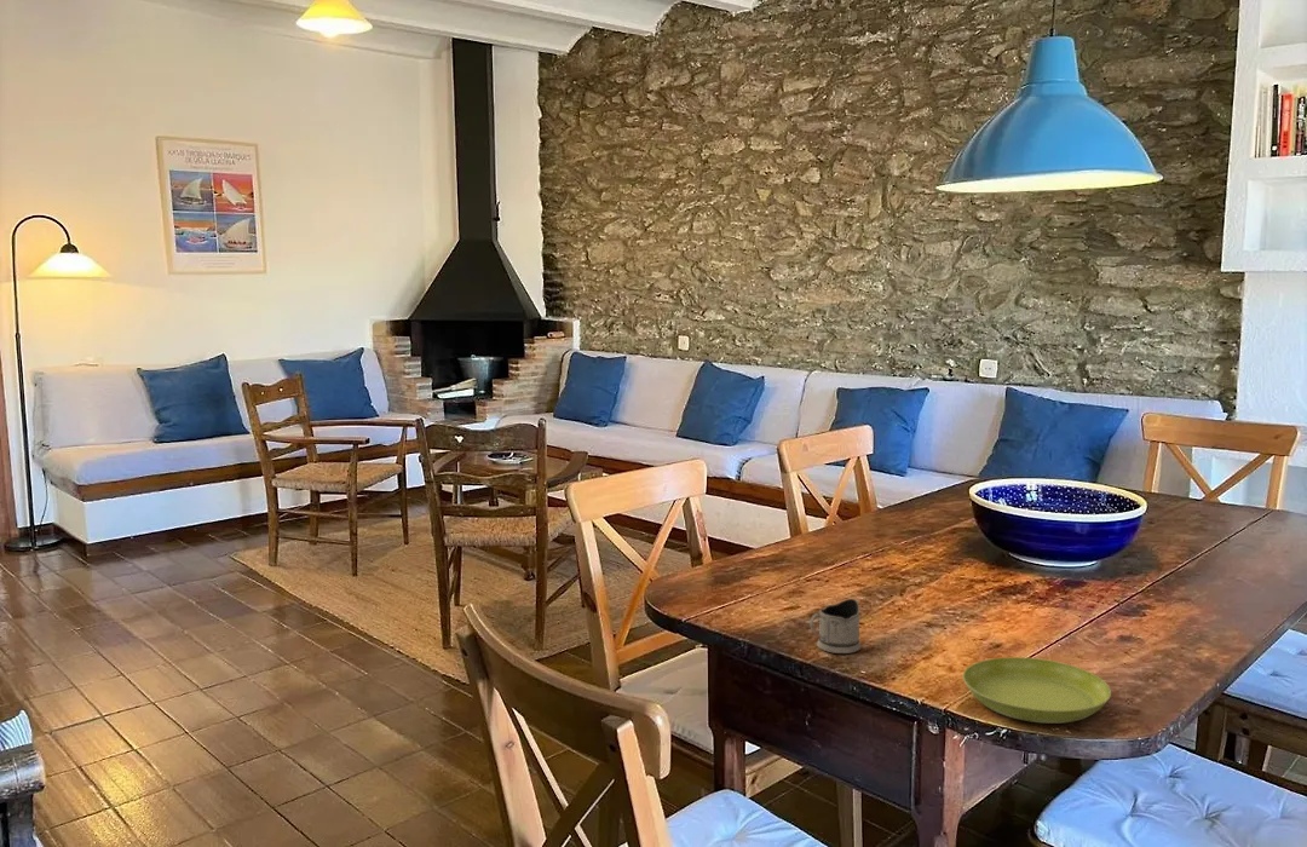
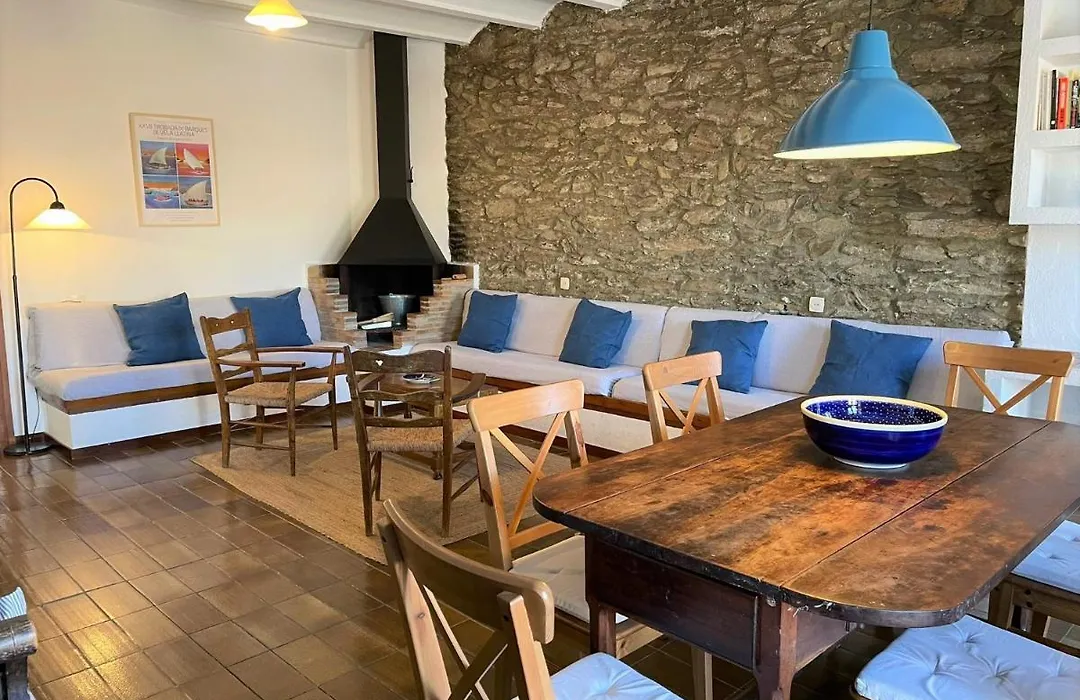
- saucer [962,656,1112,725]
- tea glass holder [808,598,863,655]
